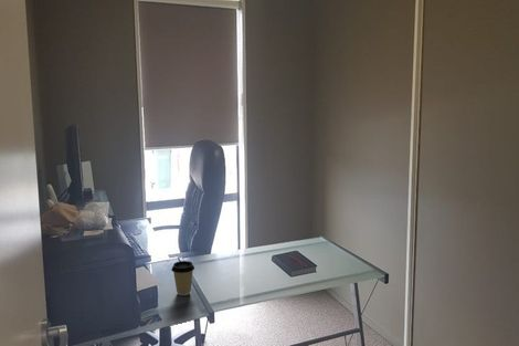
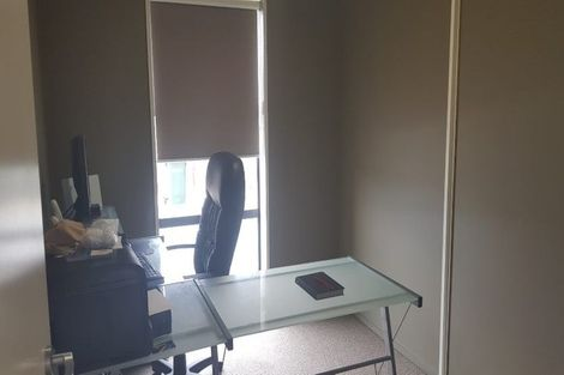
- coffee cup [171,260,195,296]
